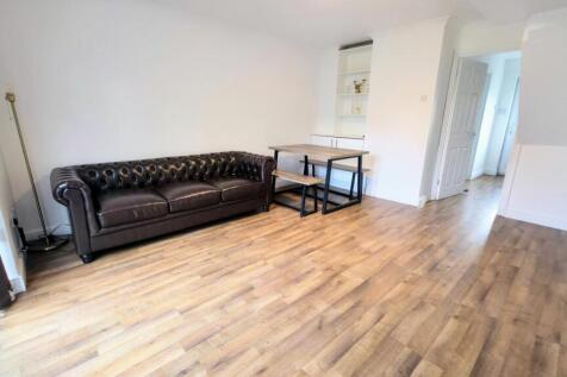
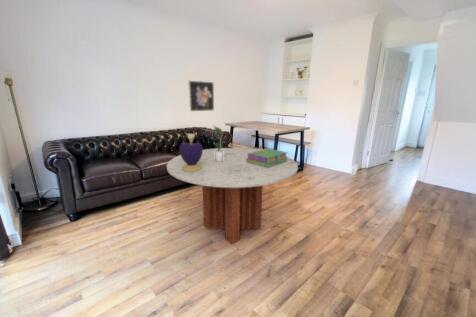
+ decorative container [179,133,204,172]
+ potted plant [208,125,229,162]
+ coffee table [166,147,299,245]
+ stack of books [246,148,288,168]
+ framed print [187,80,215,112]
